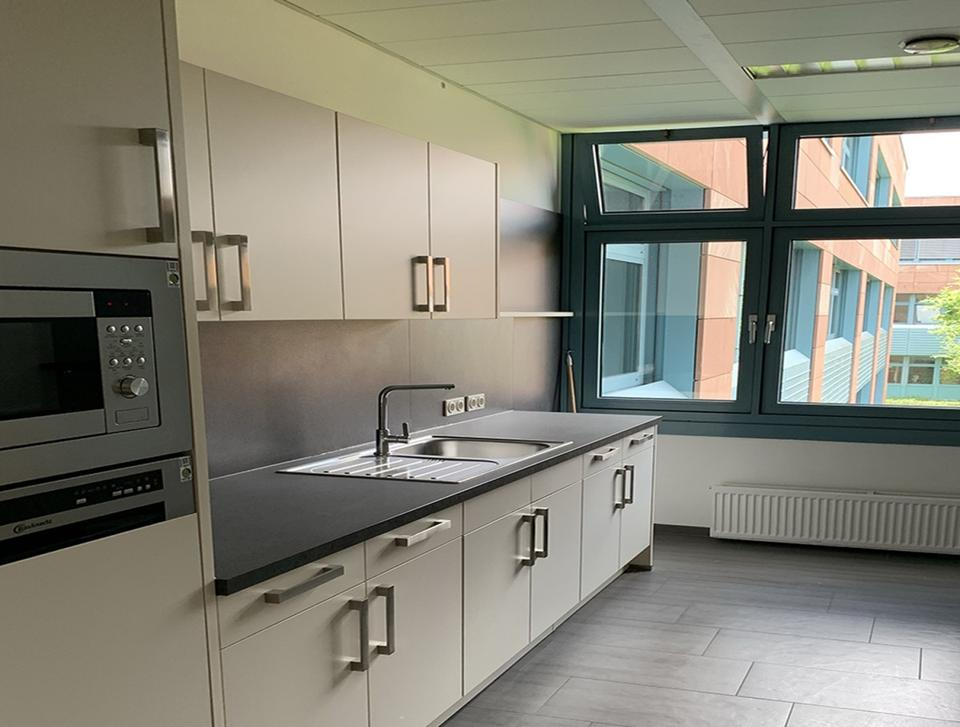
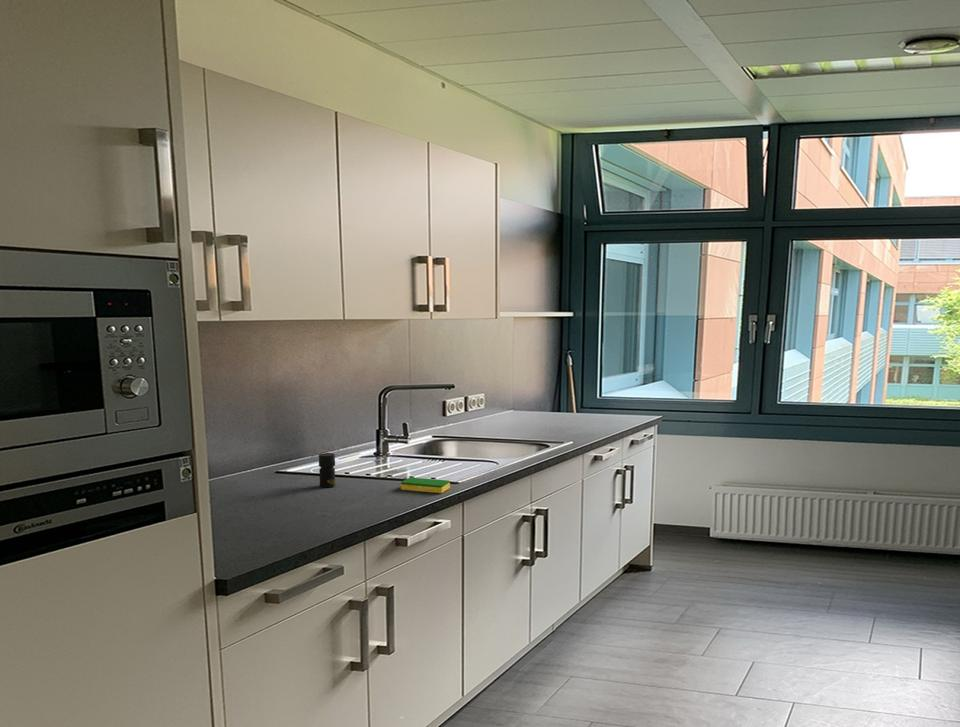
+ dish sponge [400,476,451,494]
+ jar [318,452,336,488]
